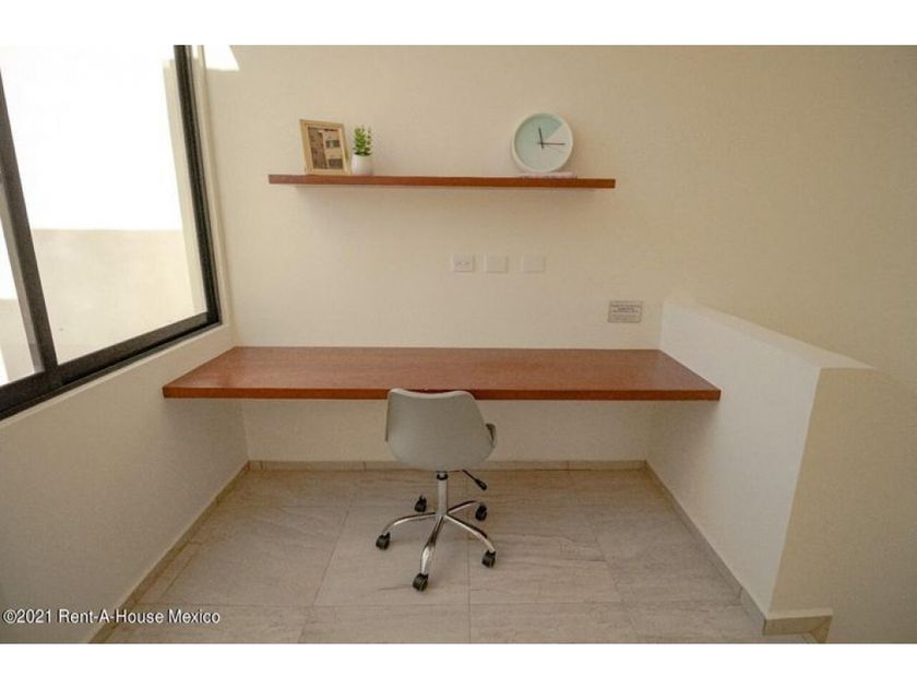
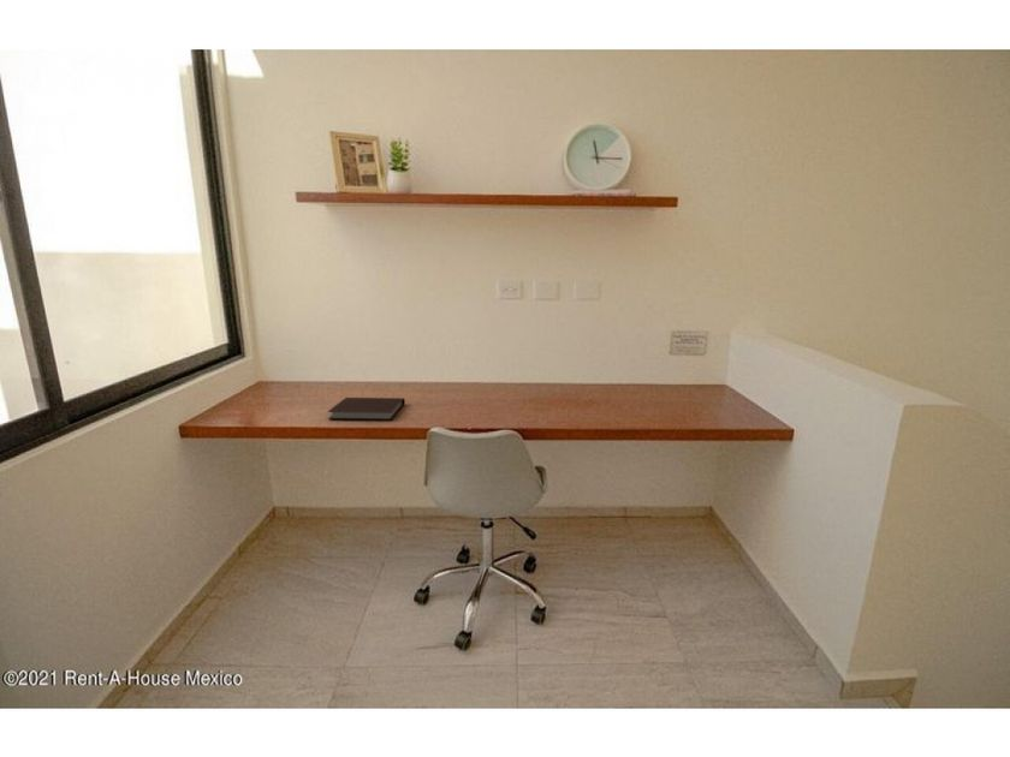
+ notebook [327,397,406,421]
